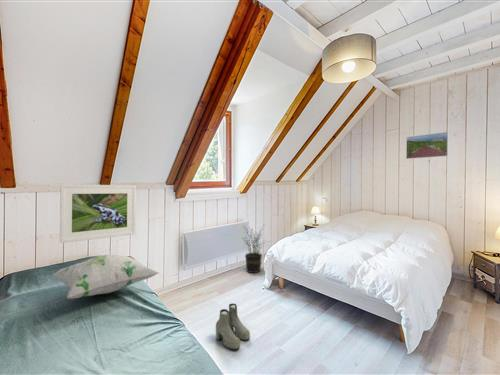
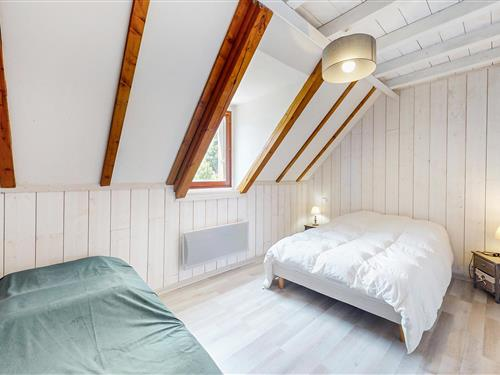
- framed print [405,131,449,160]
- boots [215,303,251,350]
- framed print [59,183,137,244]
- decorative pillow [51,254,159,300]
- potted plant [241,225,267,274]
